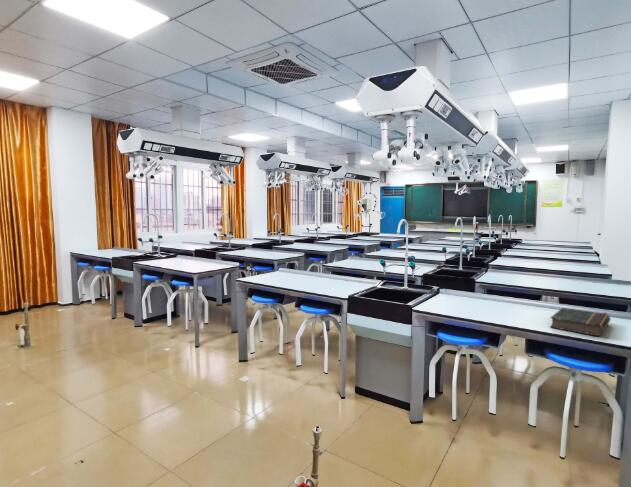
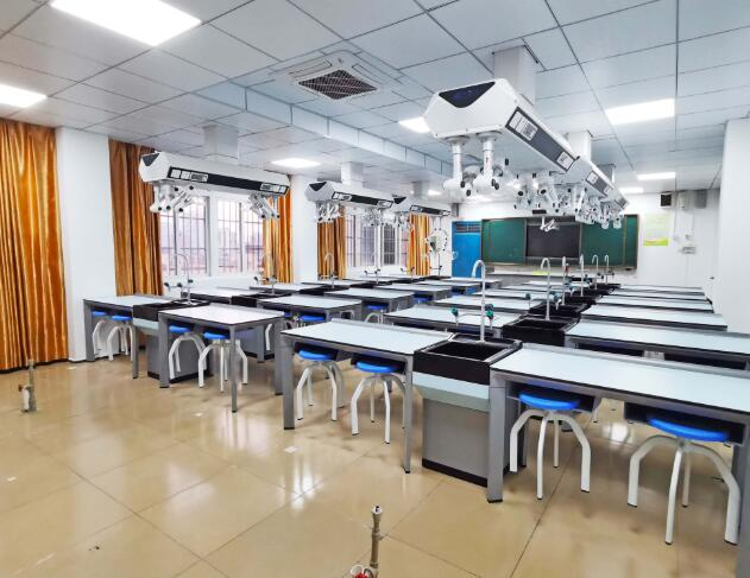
- book [549,307,612,337]
